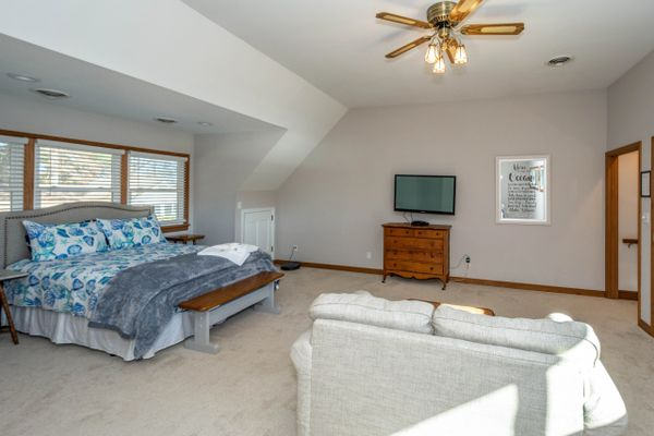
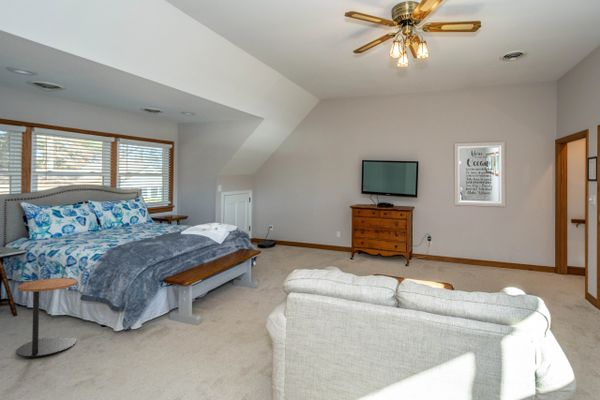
+ side table [15,277,79,358]
